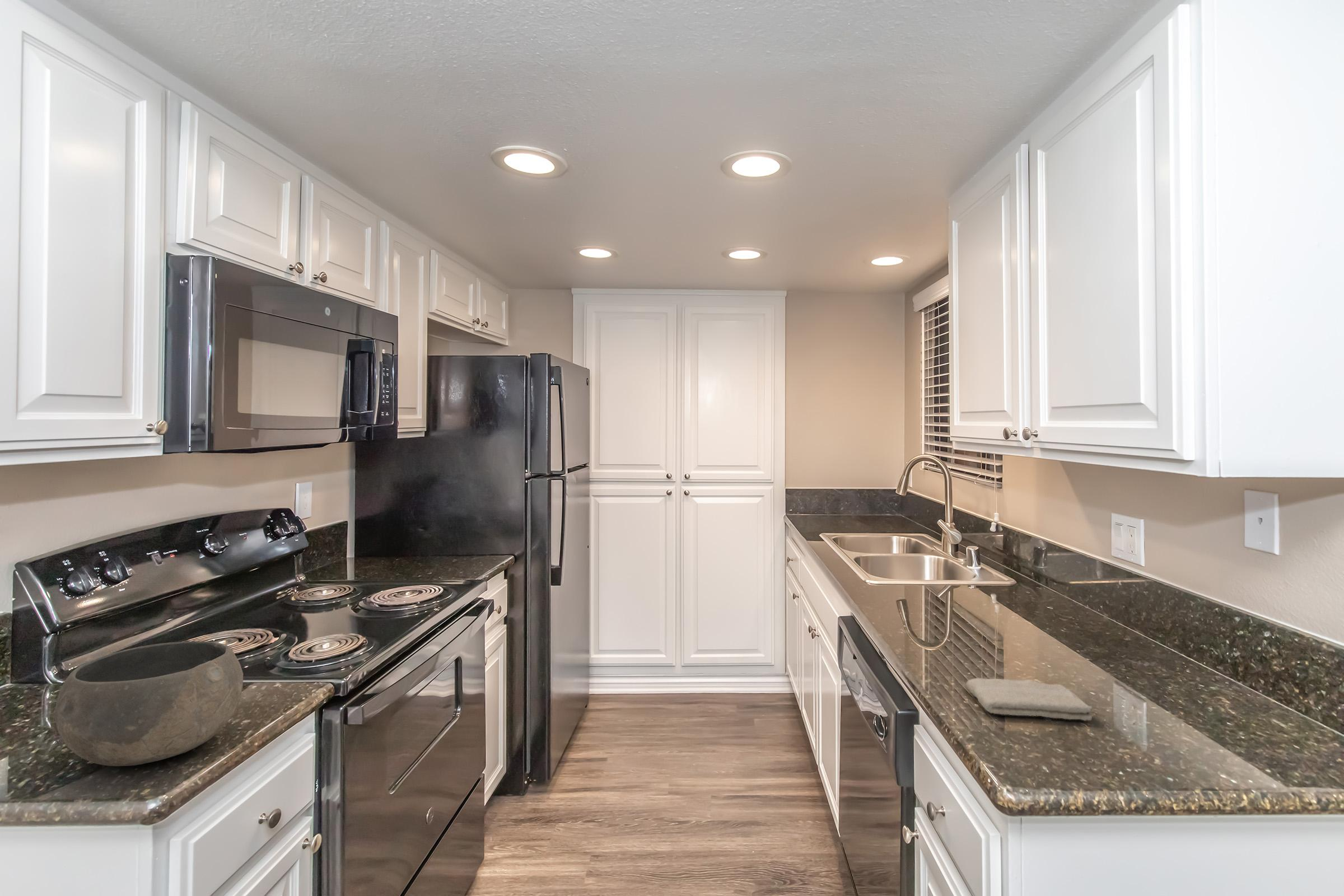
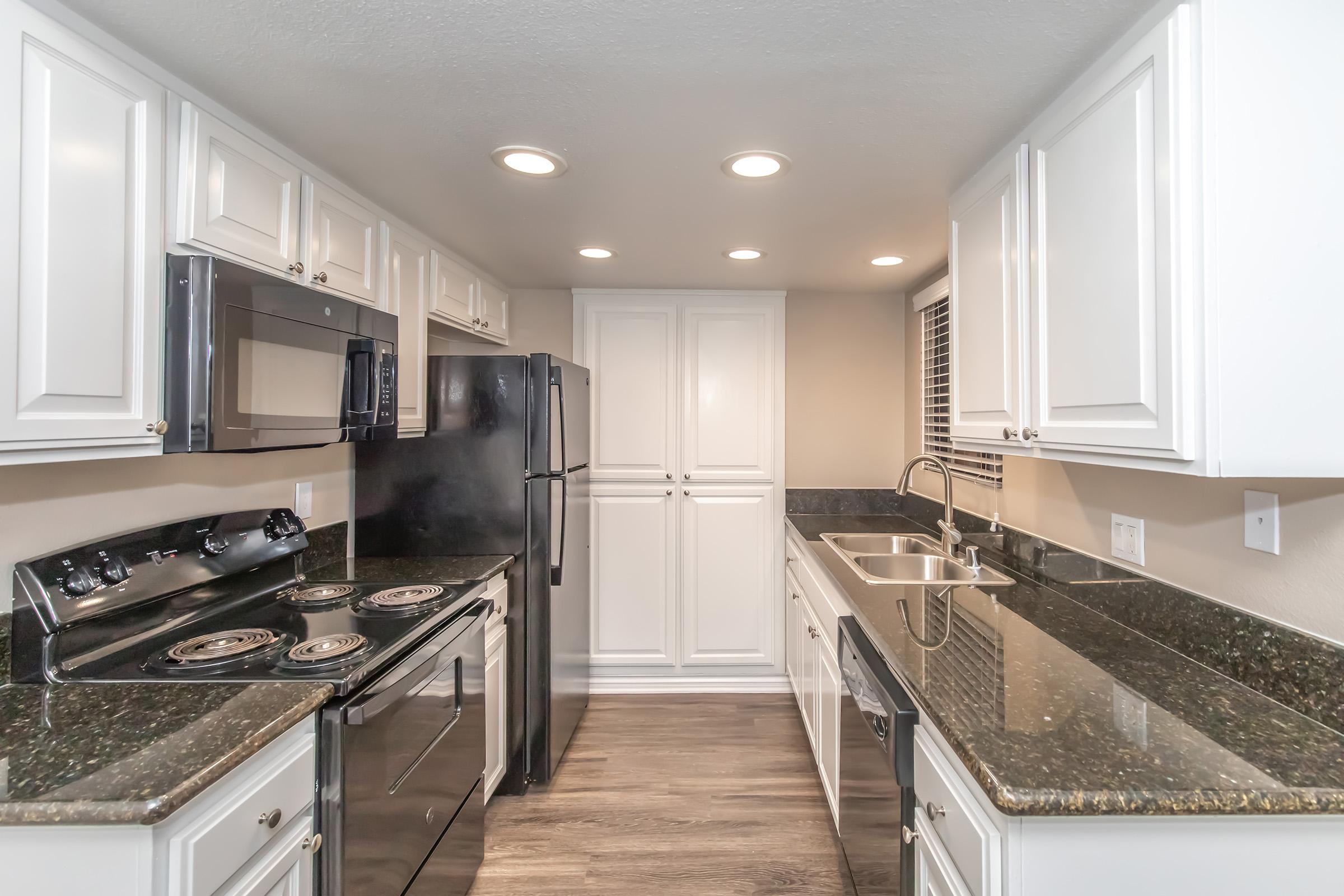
- bowl [54,641,244,767]
- washcloth [965,678,1093,721]
